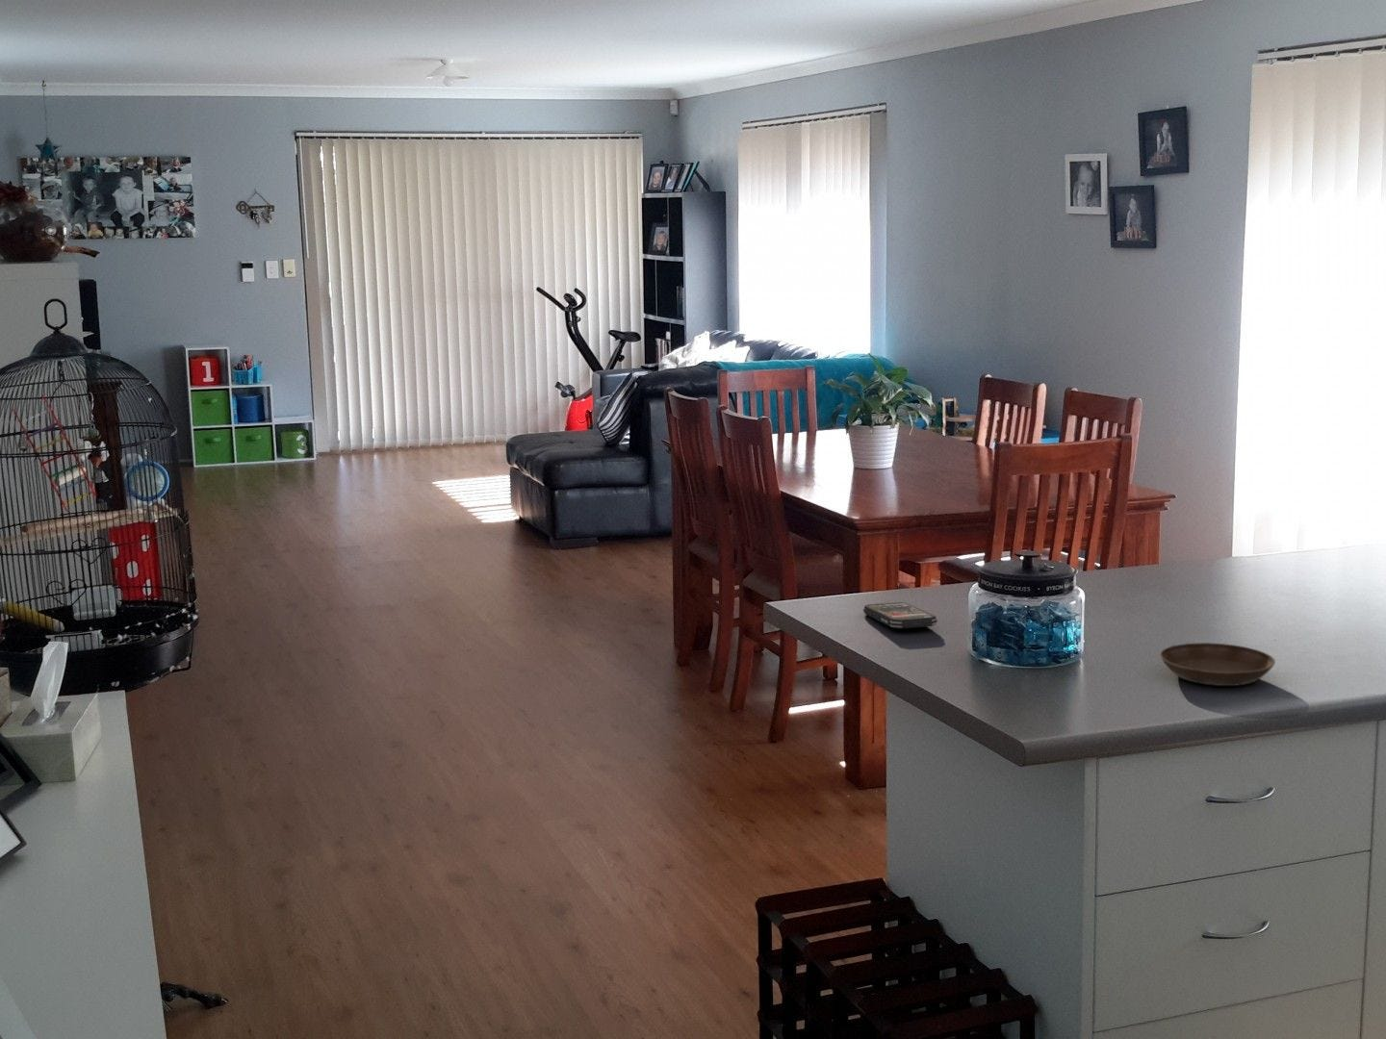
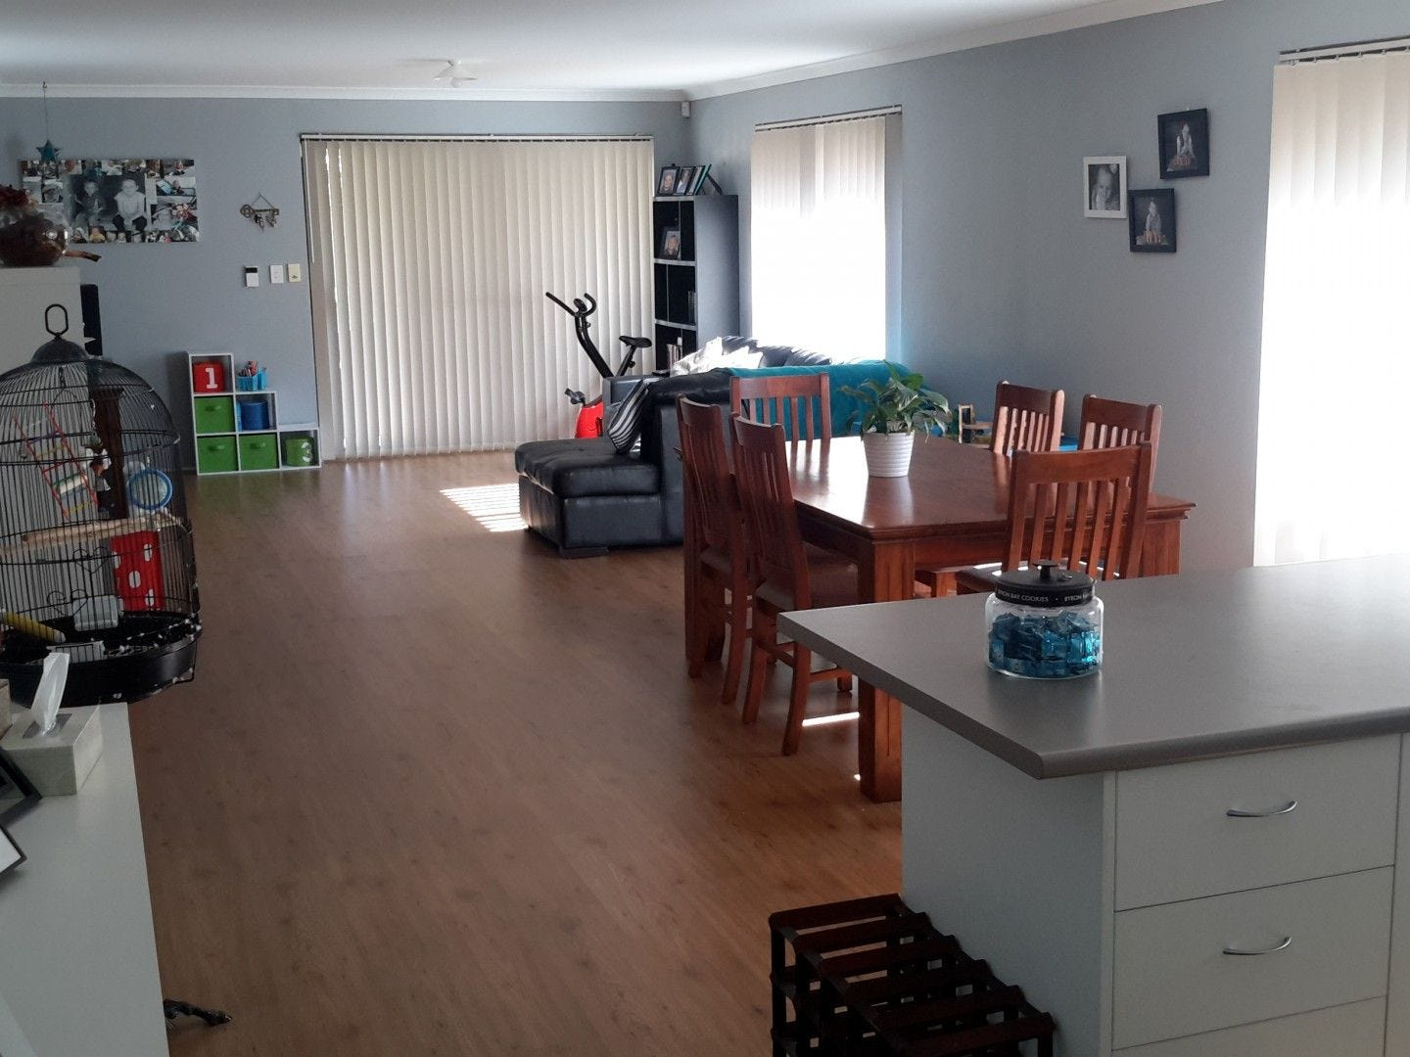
- saucer [1159,642,1276,686]
- smartphone [862,601,939,629]
